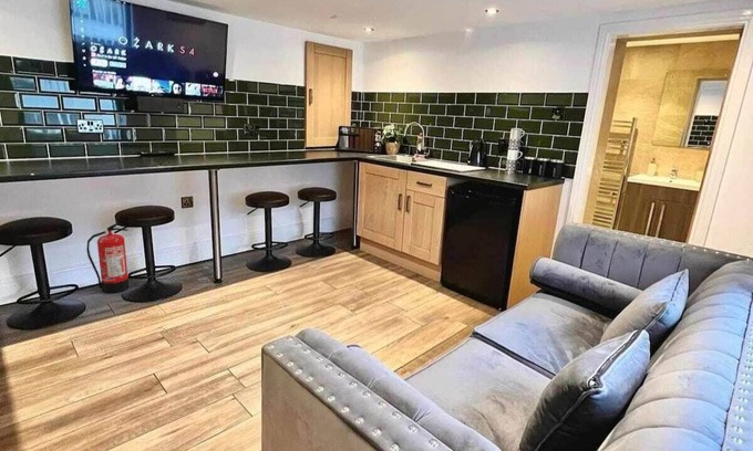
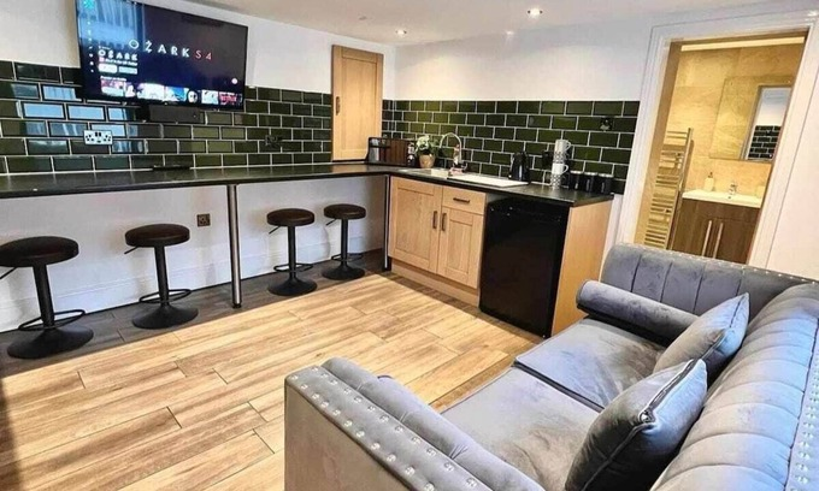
- fire extinguisher [85,222,131,294]
